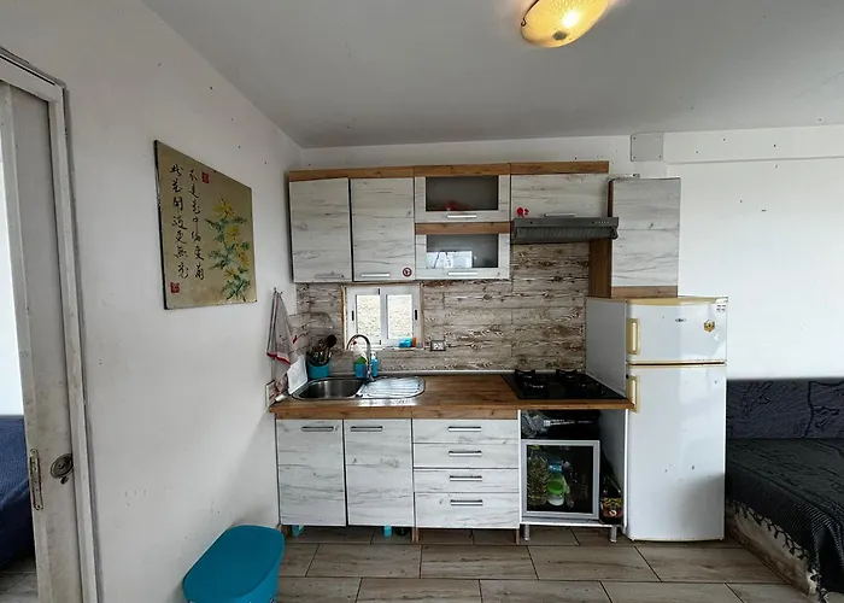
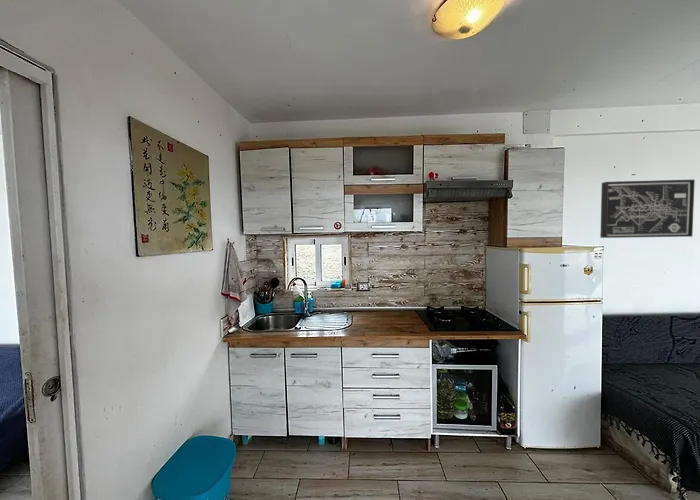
+ wall art [599,179,696,239]
